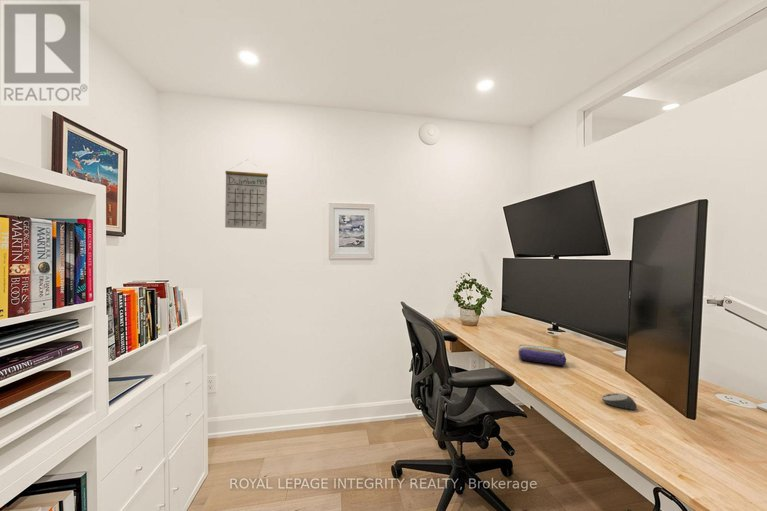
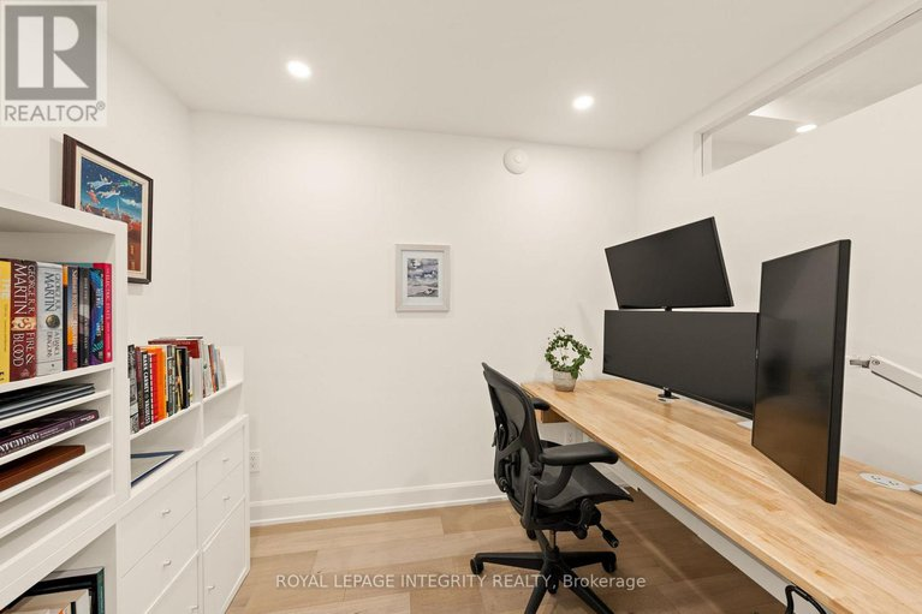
- pencil case [517,344,567,367]
- computer mouse [601,392,638,411]
- calendar [224,158,269,230]
